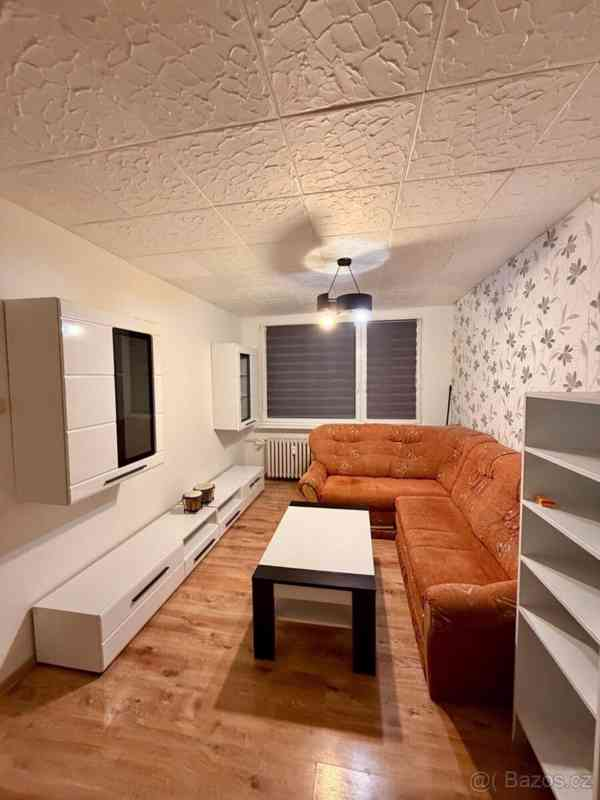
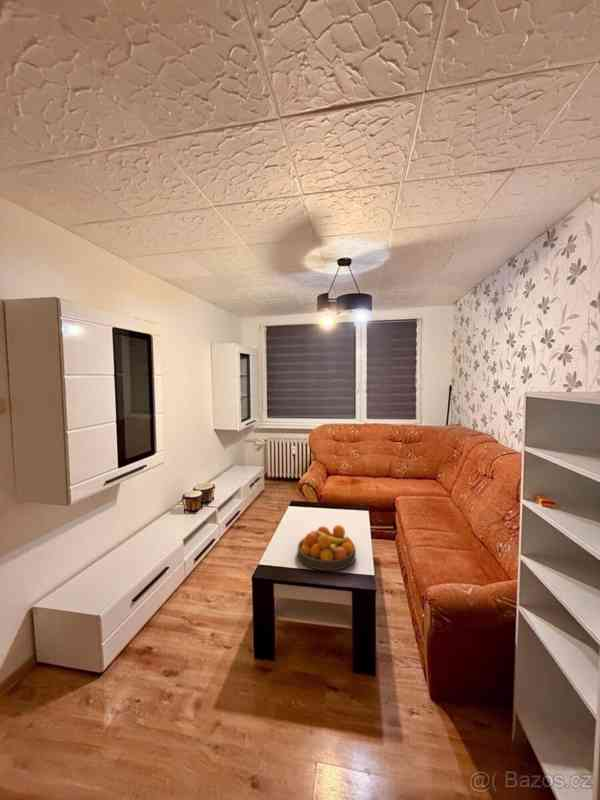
+ fruit bowl [296,524,357,572]
